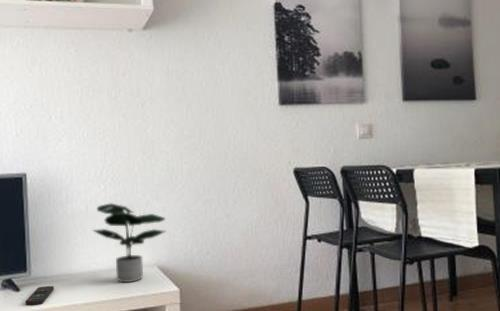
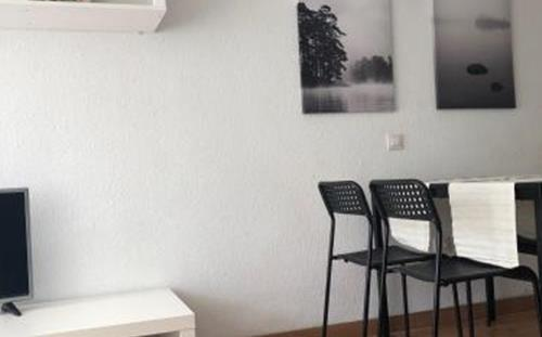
- potted plant [92,202,168,283]
- remote control [25,285,55,306]
